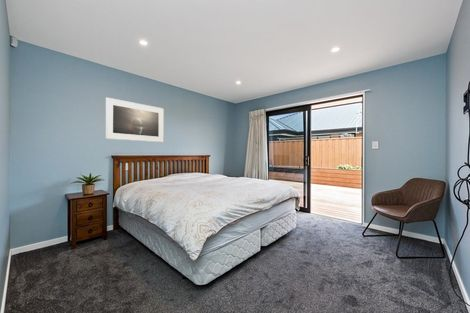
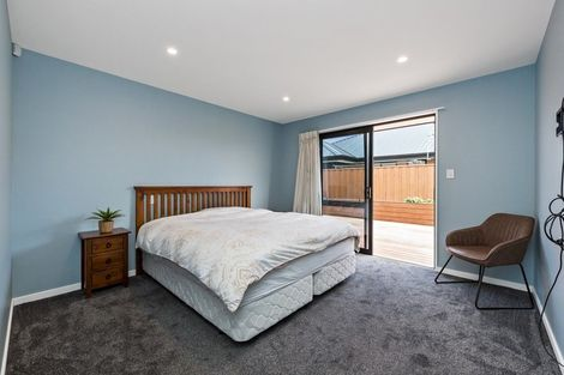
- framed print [105,96,165,143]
